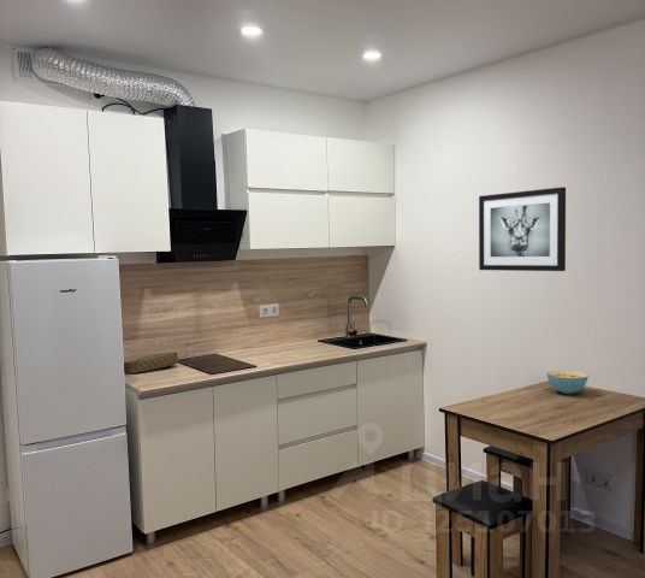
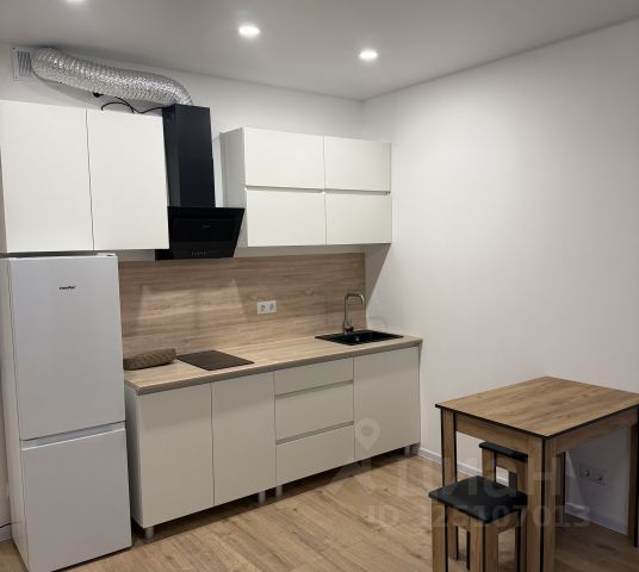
- cereal bowl [546,370,590,395]
- wall art [478,185,567,272]
